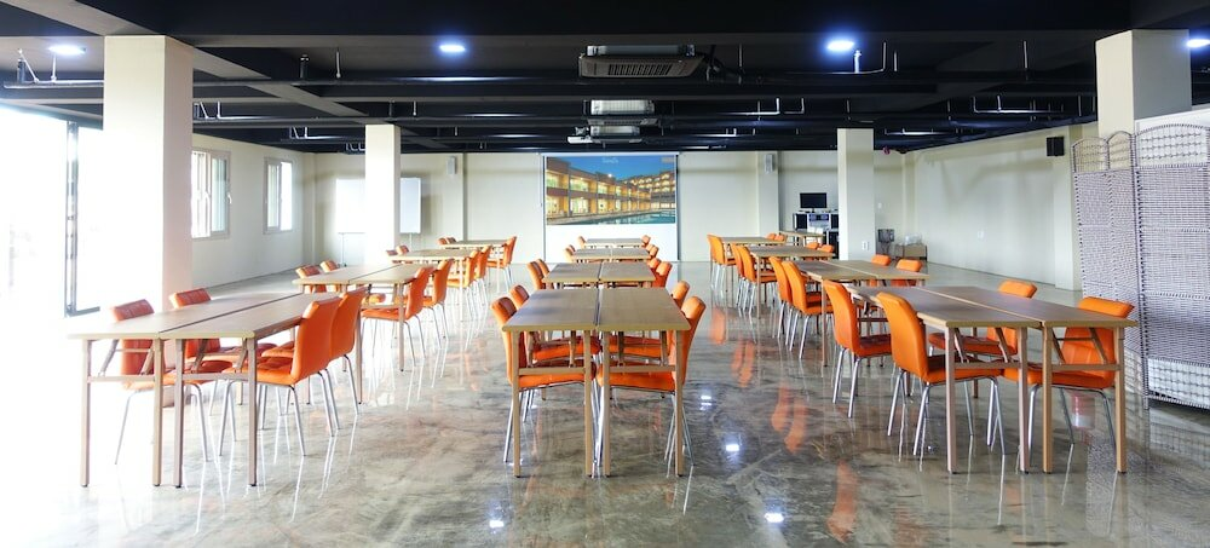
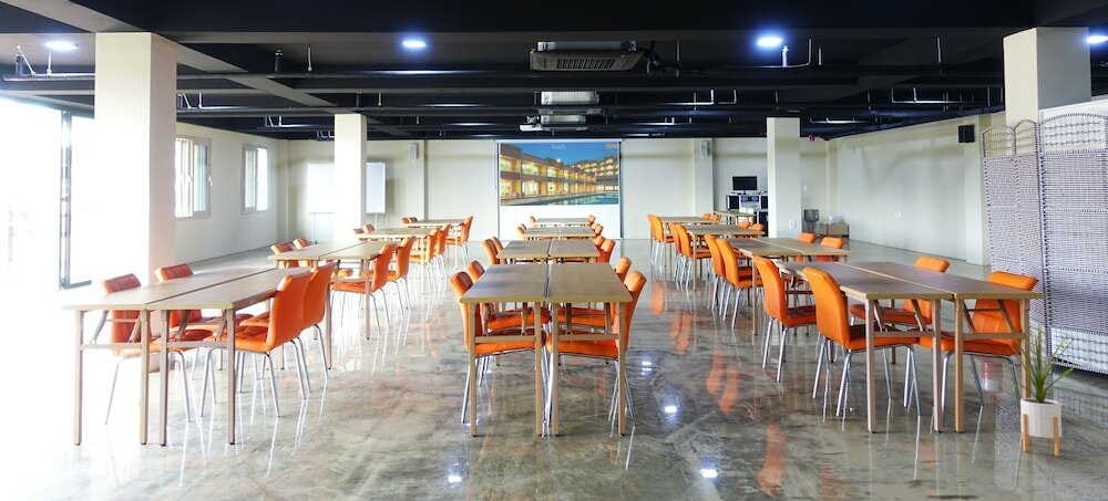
+ house plant [998,321,1085,457]
